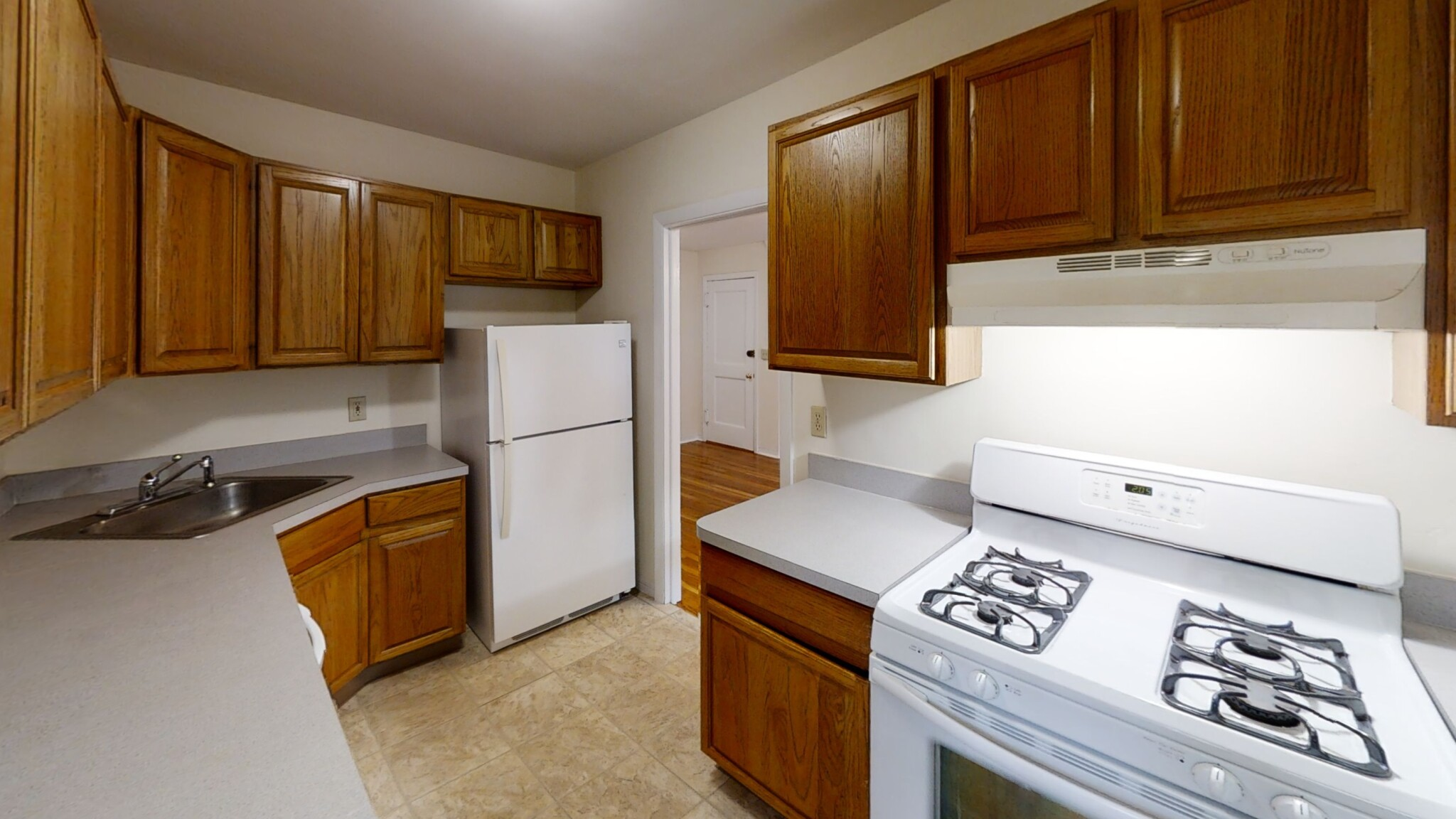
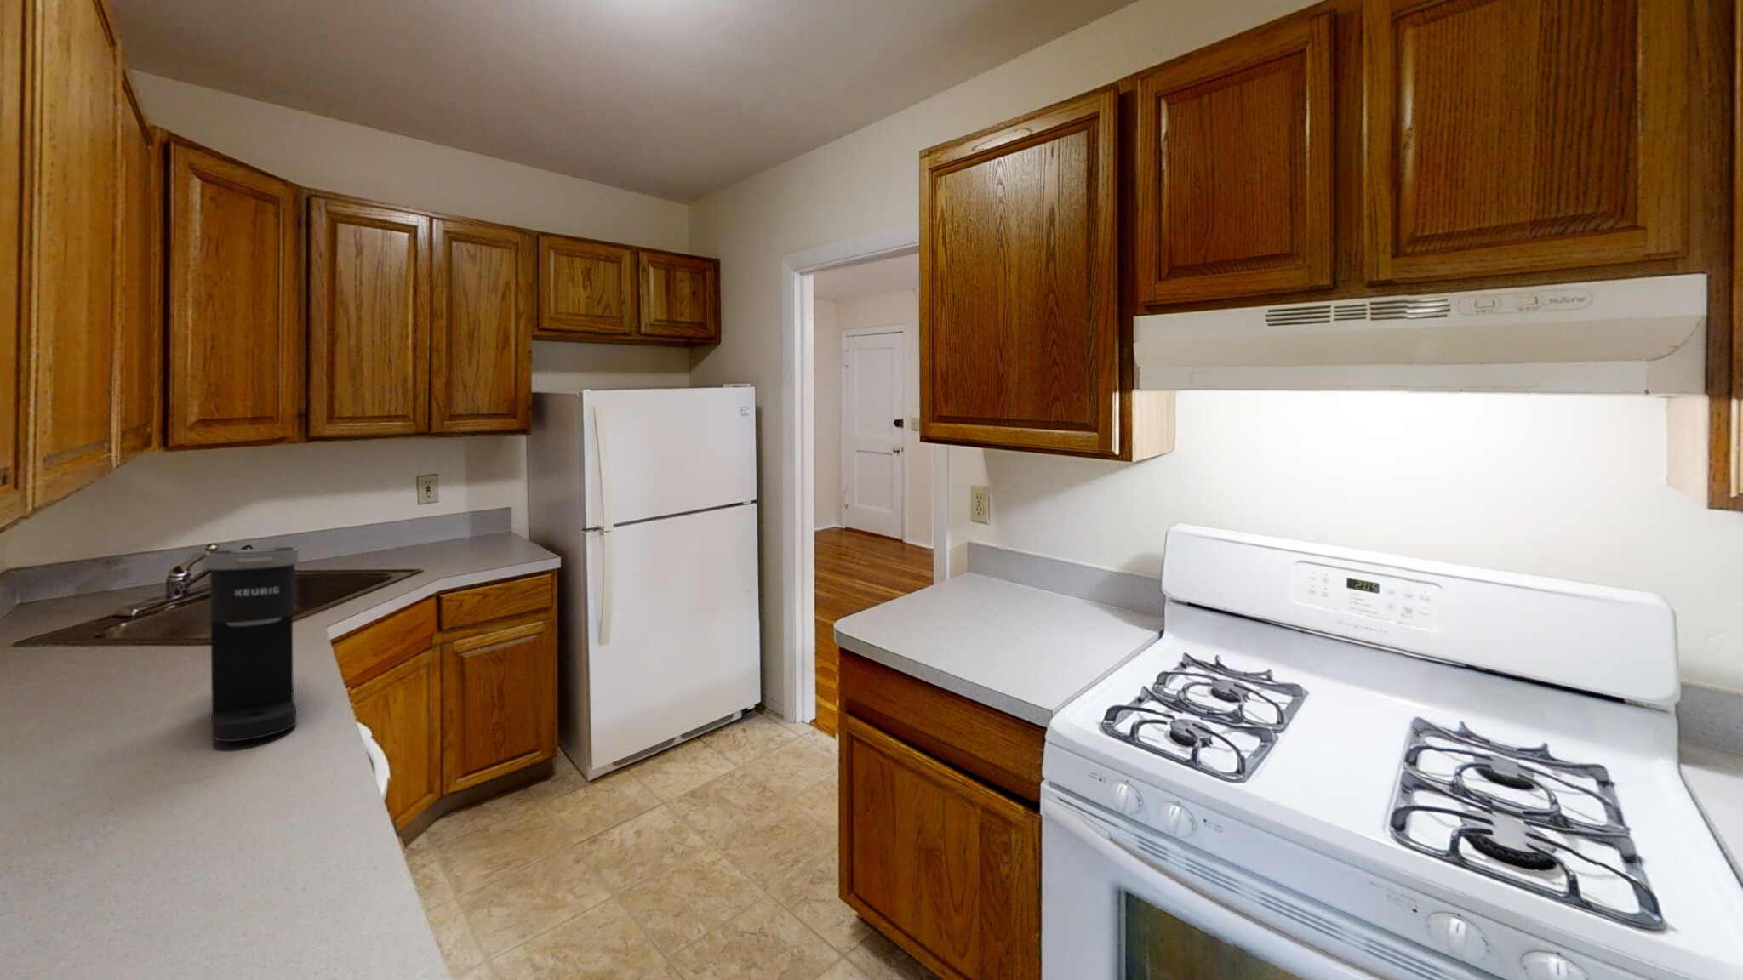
+ coffee maker [205,546,299,743]
